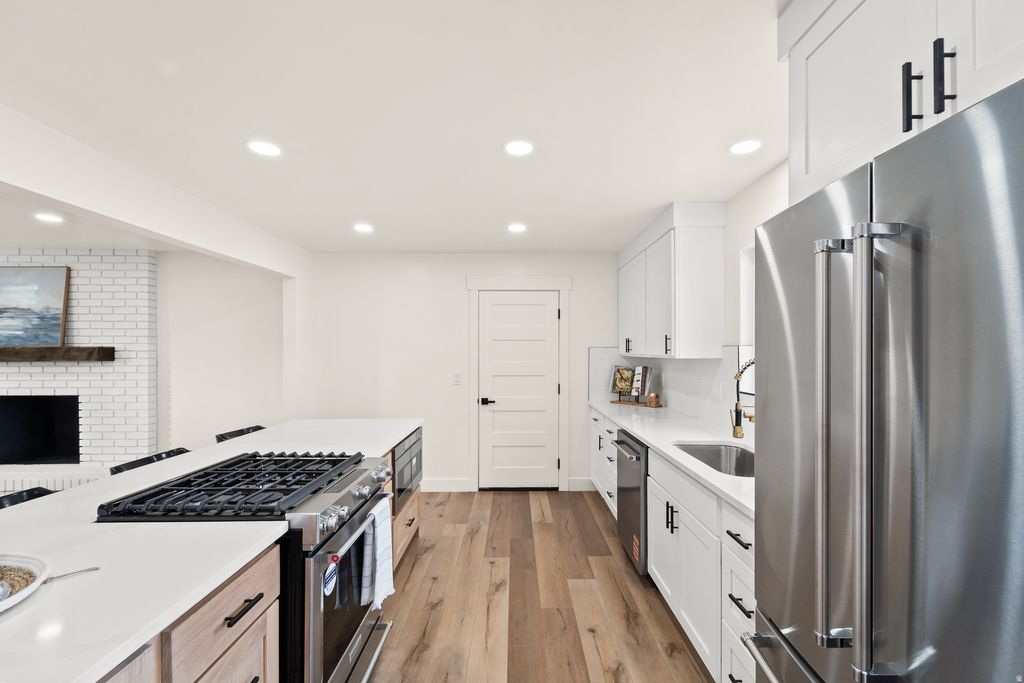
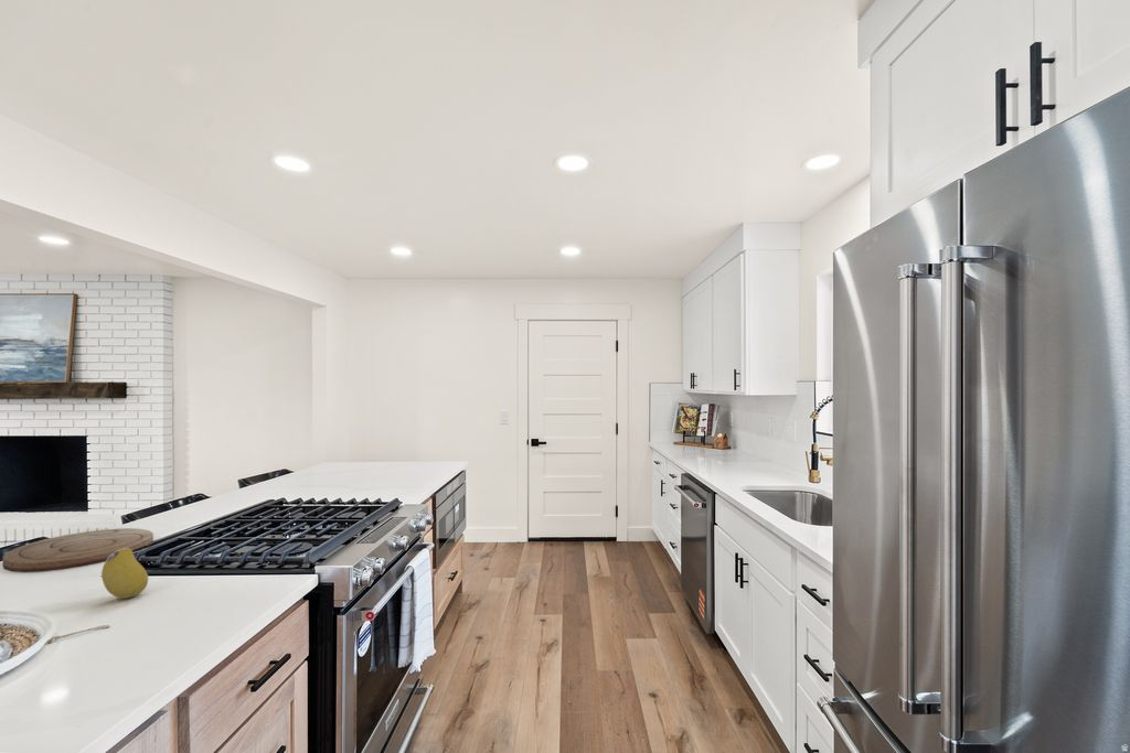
+ cutting board [1,527,154,573]
+ fruit [100,548,149,600]
